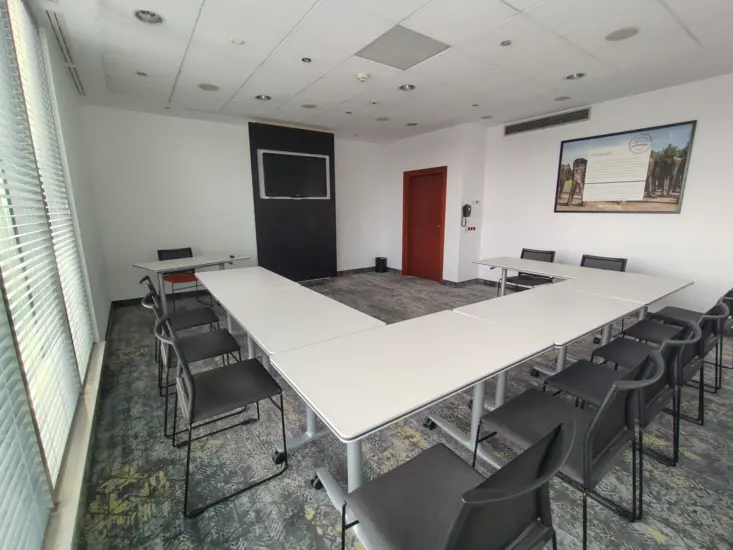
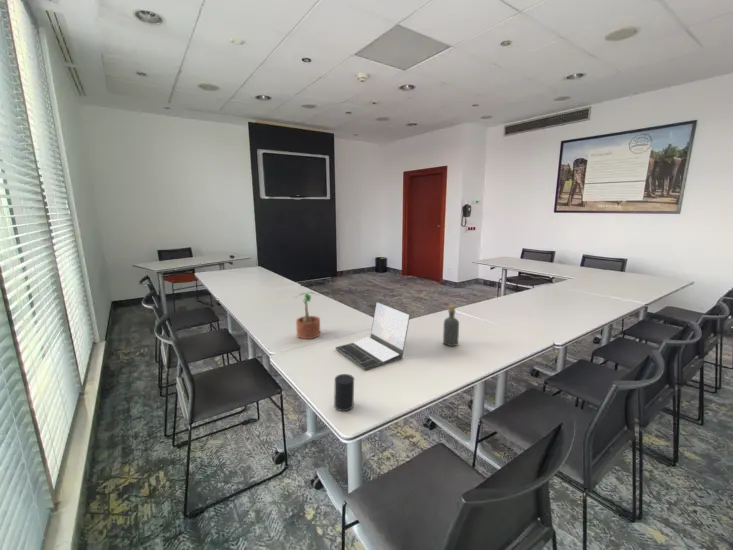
+ bottle [442,304,460,347]
+ laptop [335,301,411,371]
+ cup [333,373,355,412]
+ potted plant [293,291,321,340]
